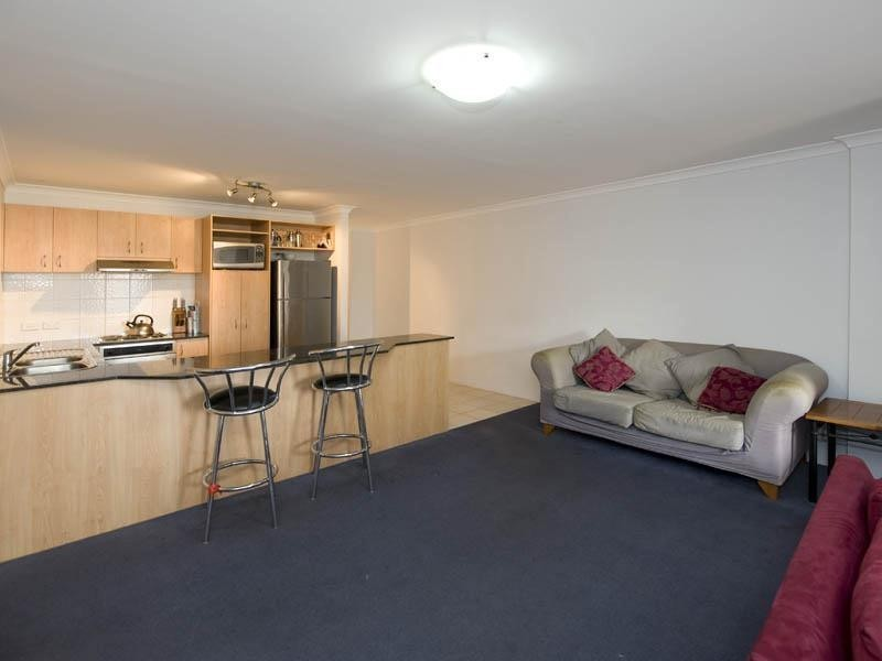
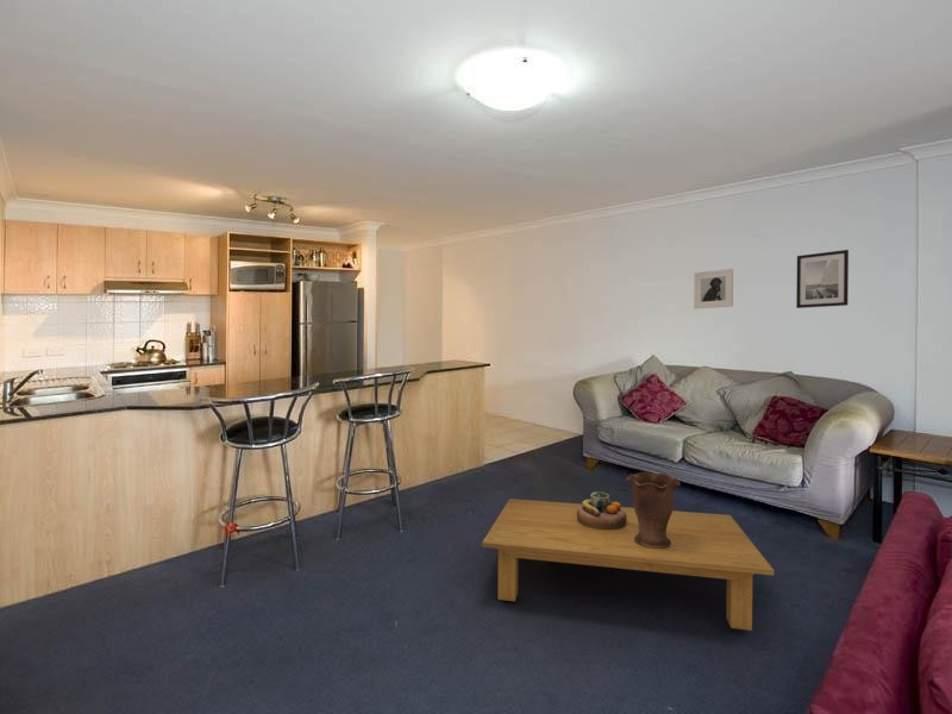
+ decorative bowl [577,490,627,530]
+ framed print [693,268,734,309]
+ wall art [795,249,850,309]
+ coffee table [481,497,776,632]
+ vase [626,471,682,549]
